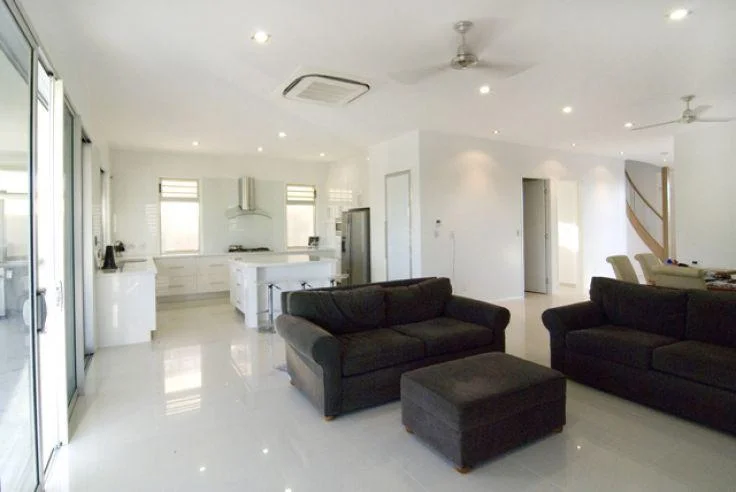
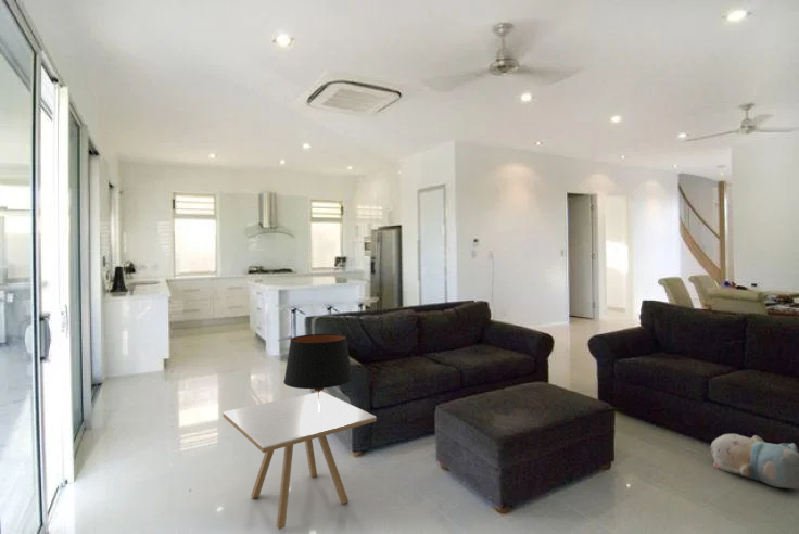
+ plush toy [710,433,799,491]
+ side table [221,391,378,531]
+ table lamp [282,333,354,412]
